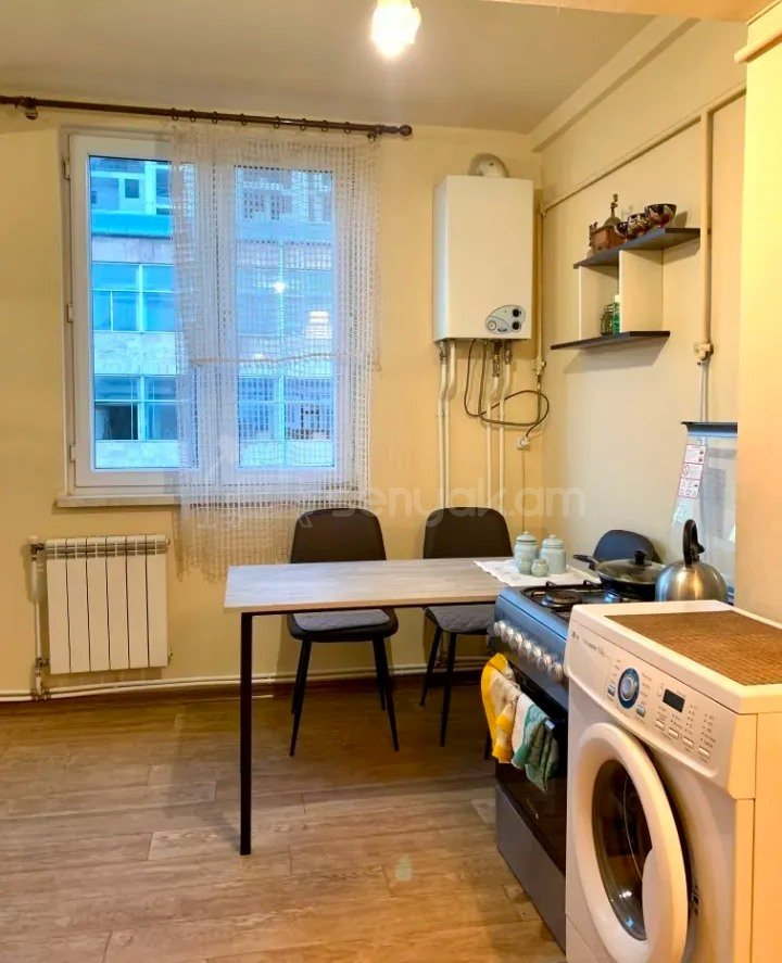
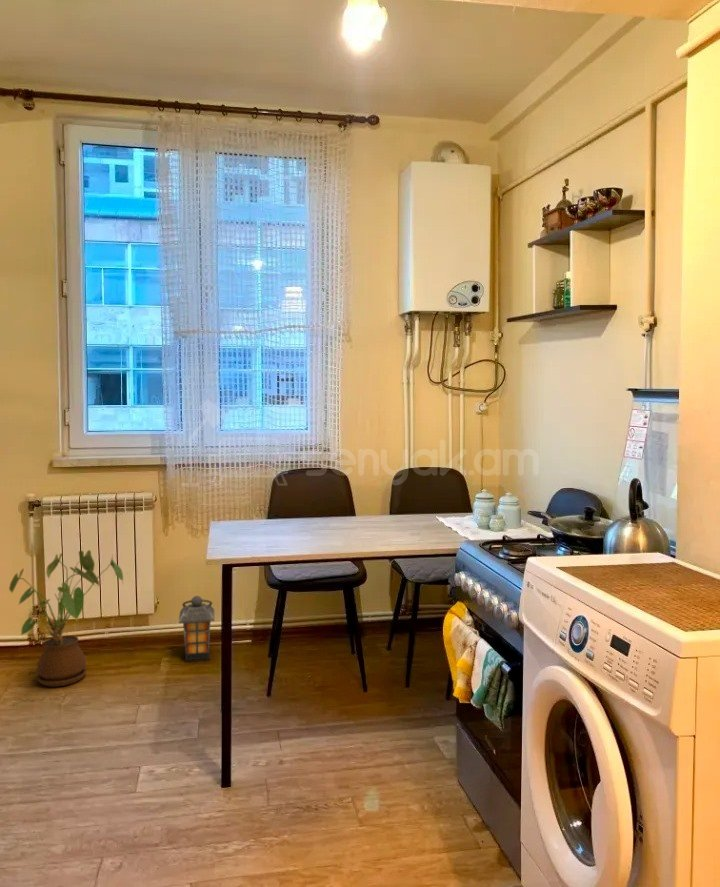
+ house plant [8,549,124,688]
+ lantern [178,595,216,664]
